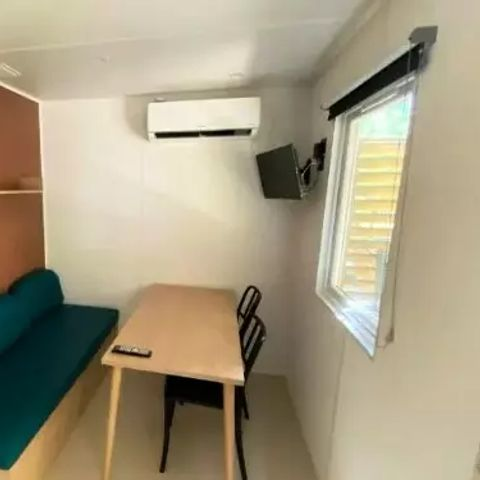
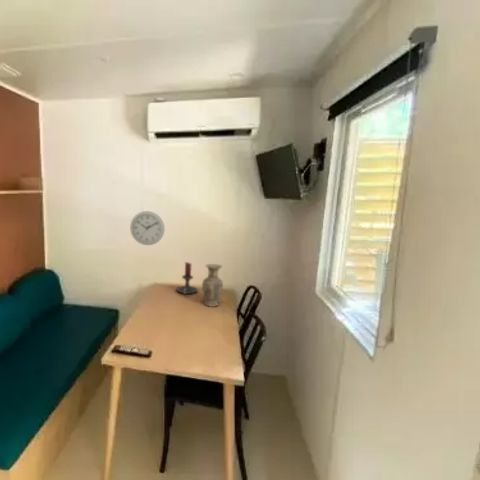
+ wall clock [129,210,165,246]
+ vase [201,263,224,308]
+ candle holder [175,261,199,295]
